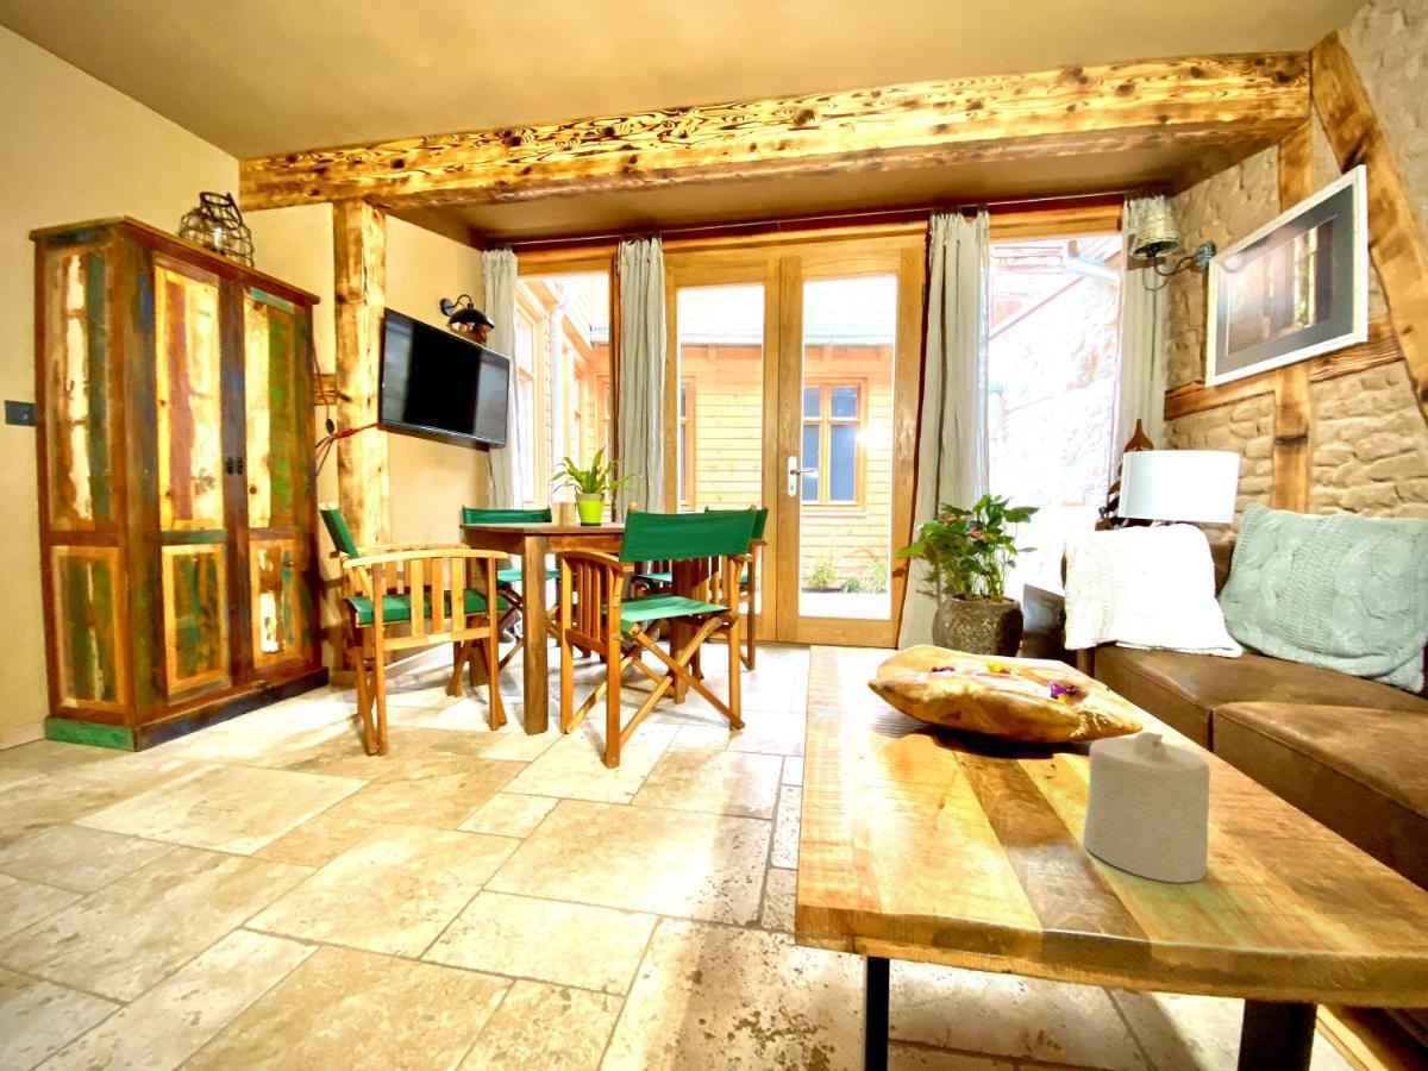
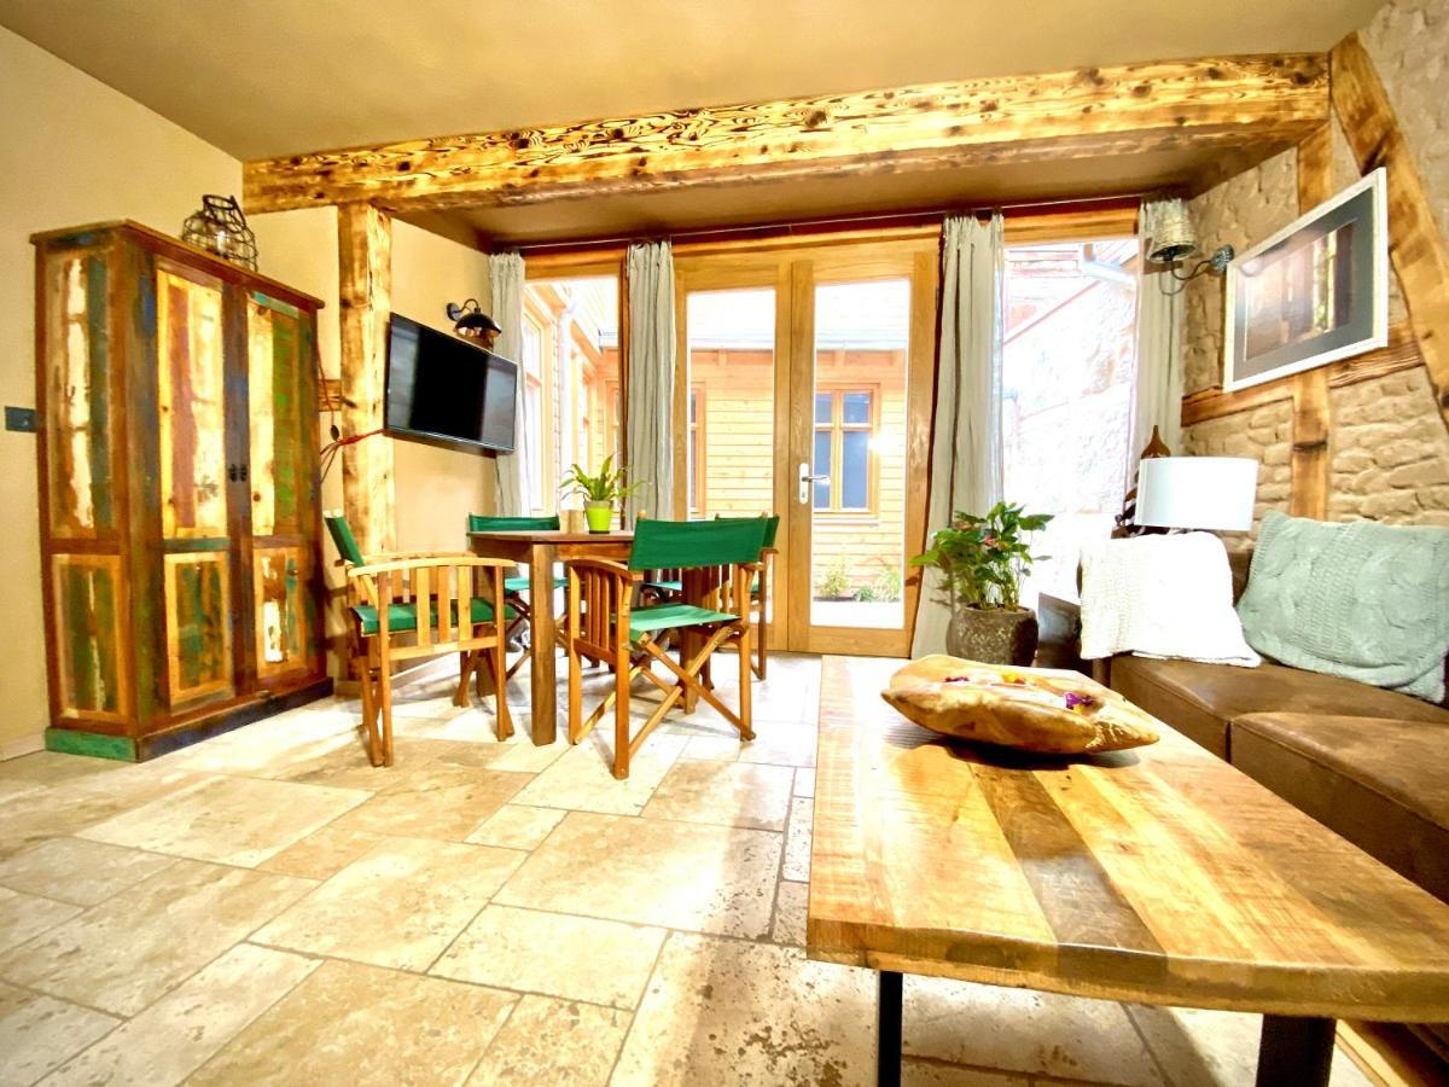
- candle [1082,731,1211,884]
